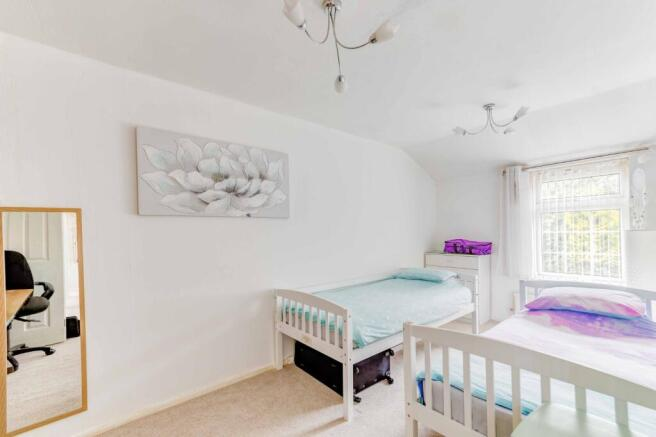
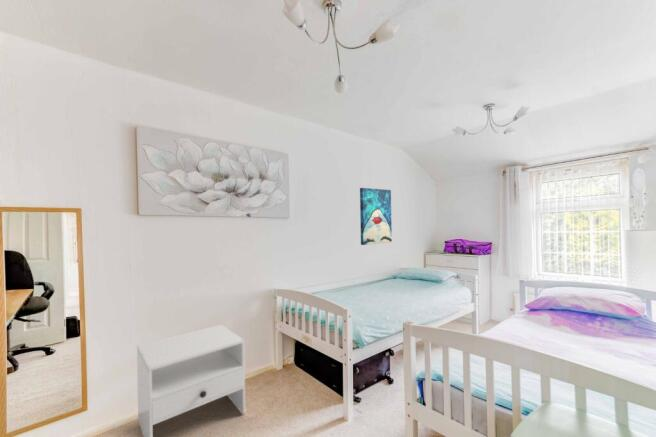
+ nightstand [136,324,246,437]
+ wall art [359,187,393,246]
